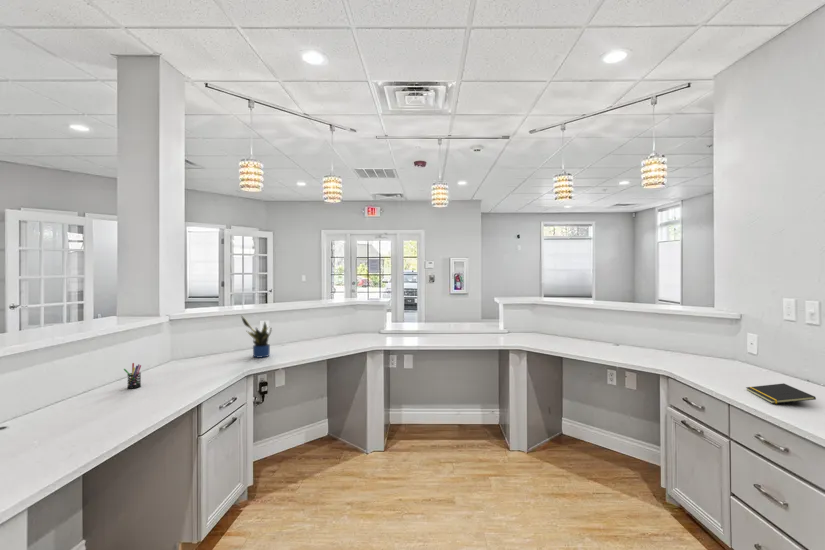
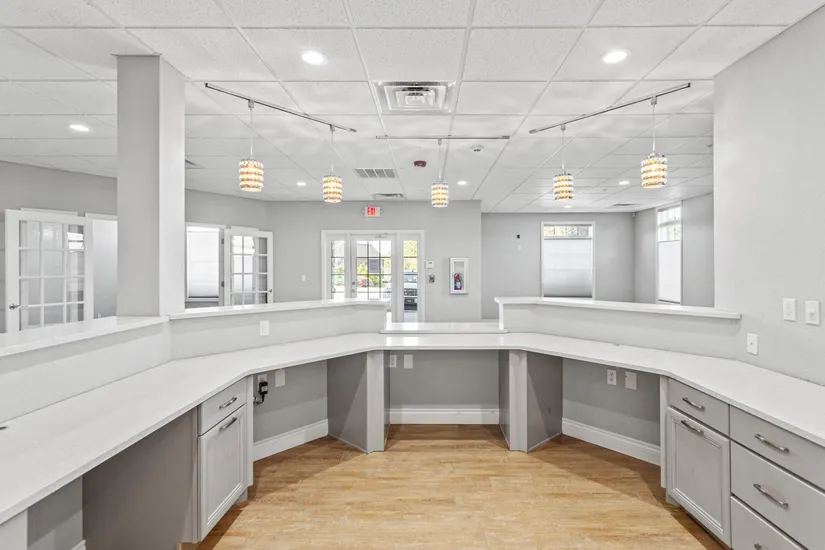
- pen holder [123,362,142,390]
- notepad [745,383,817,405]
- potted plant [240,315,273,359]
